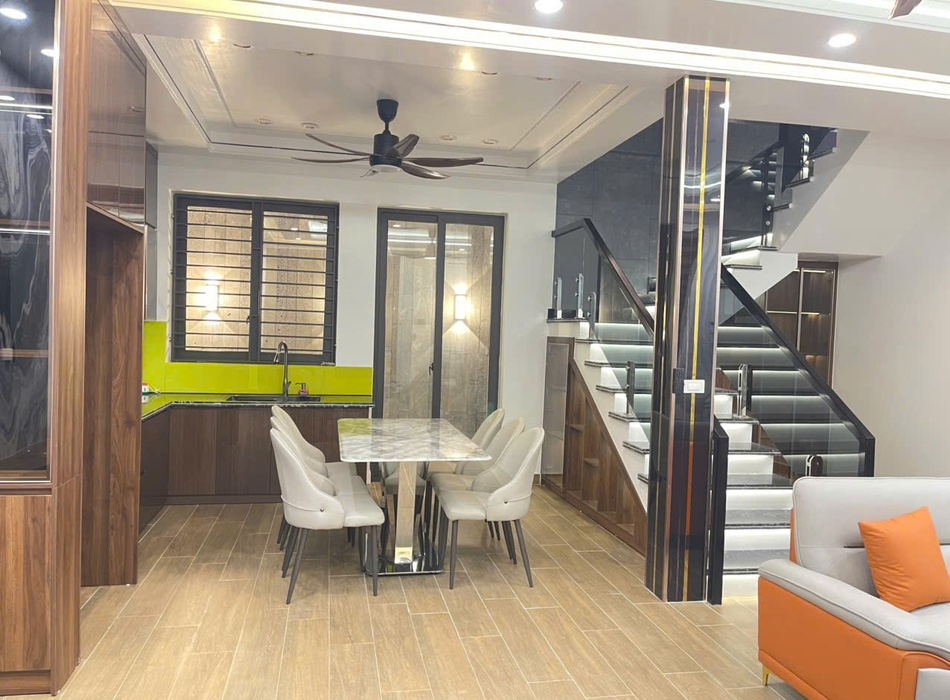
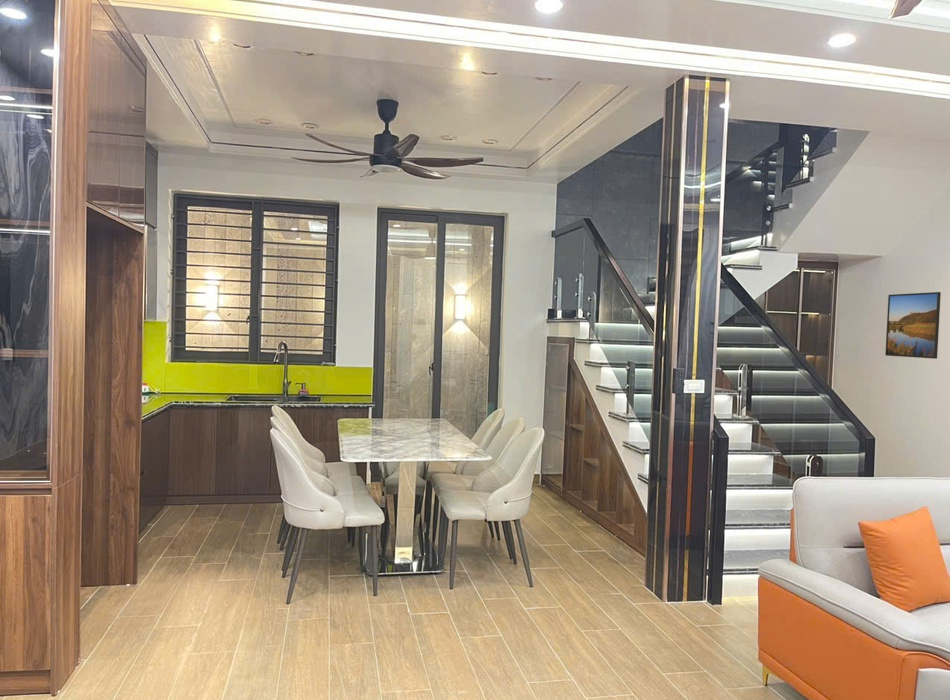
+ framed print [884,291,942,360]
